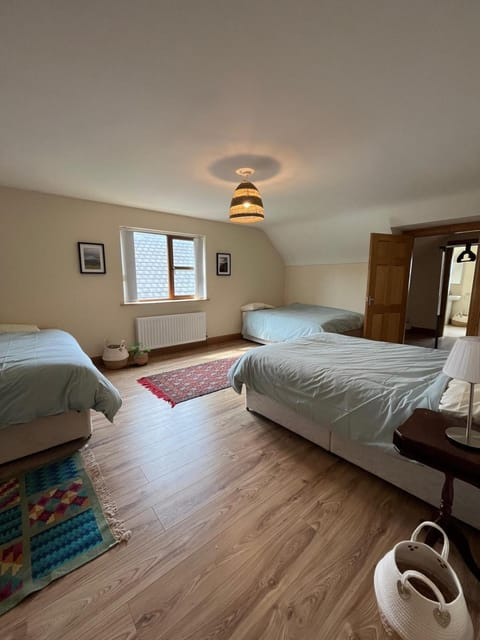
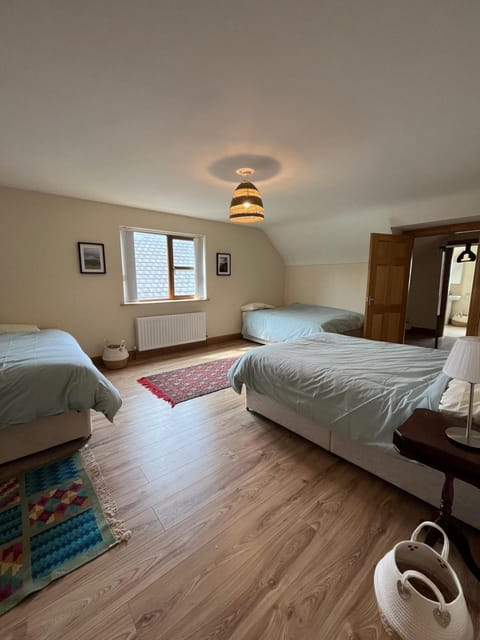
- potted plant [128,339,152,366]
